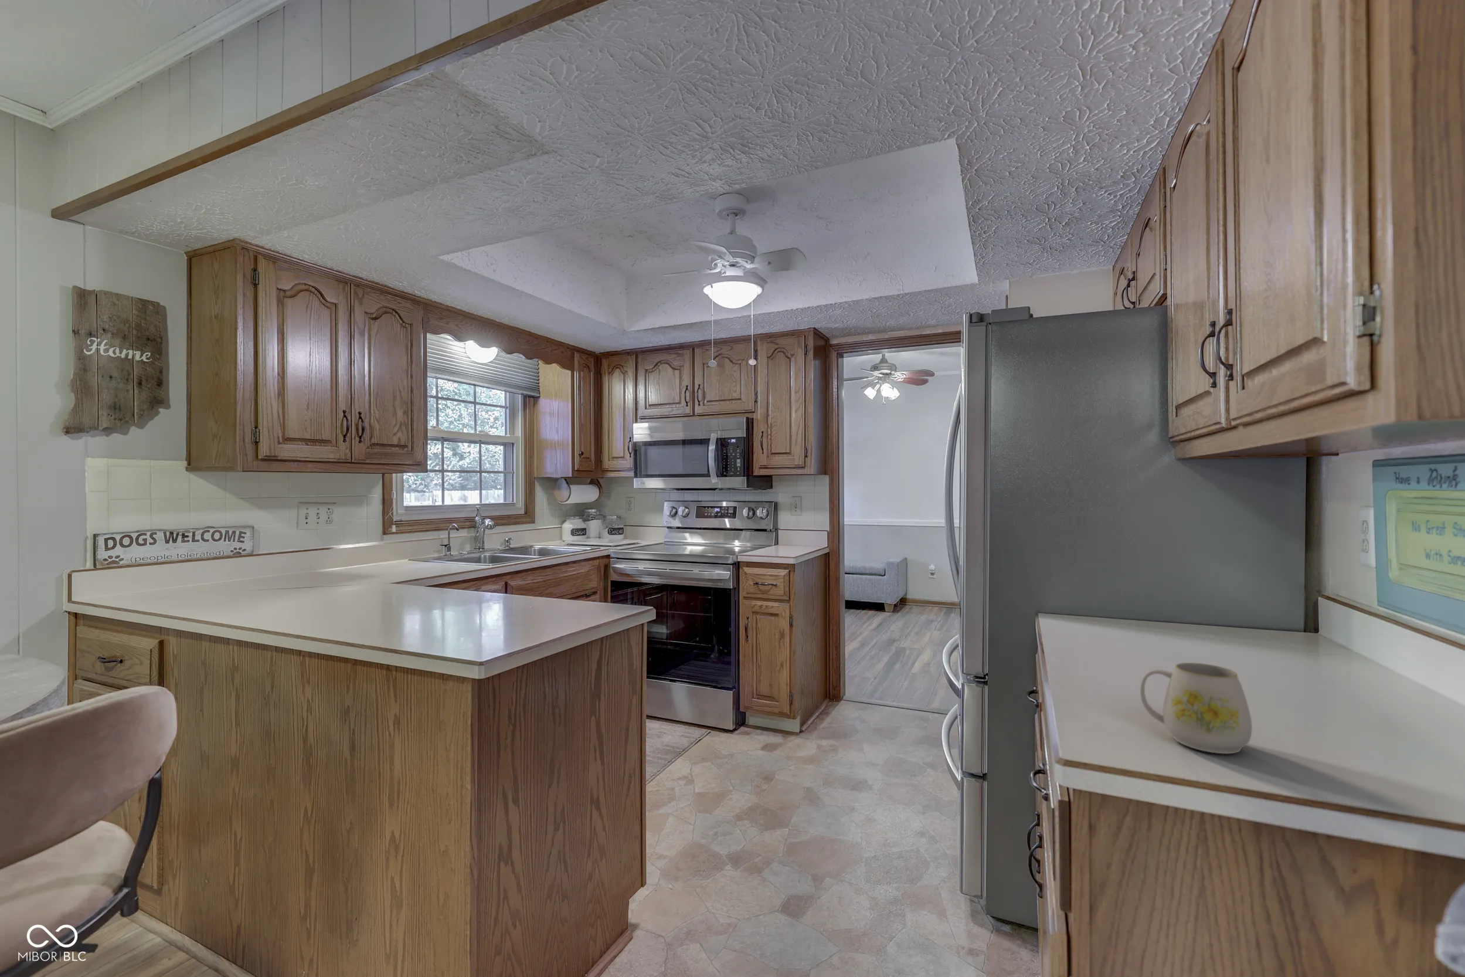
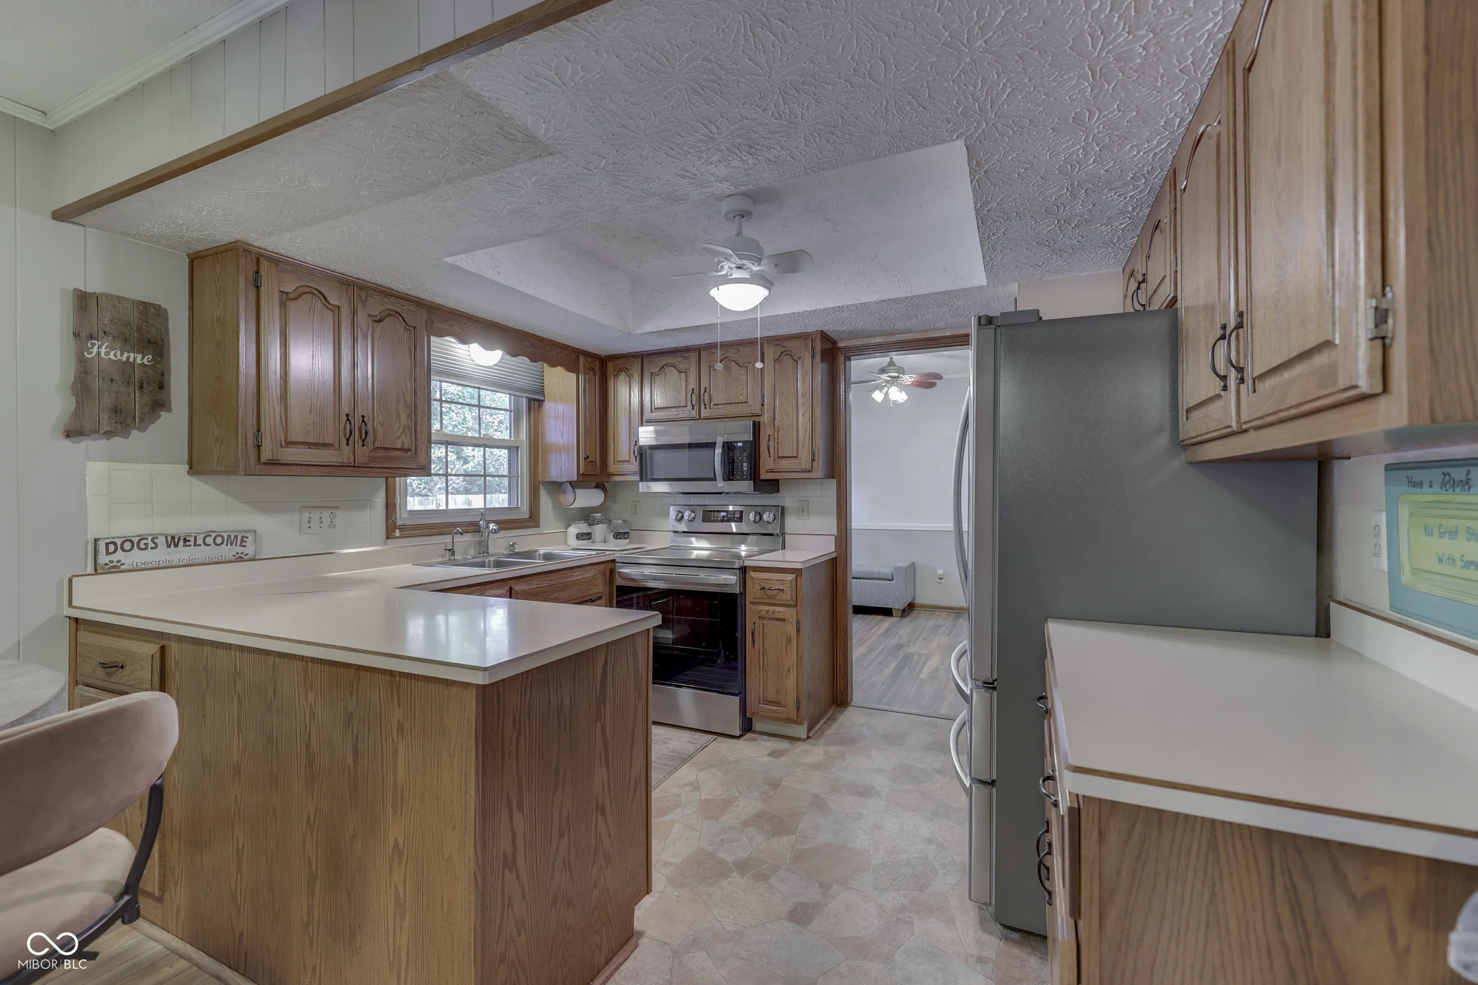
- mug [1140,662,1252,755]
